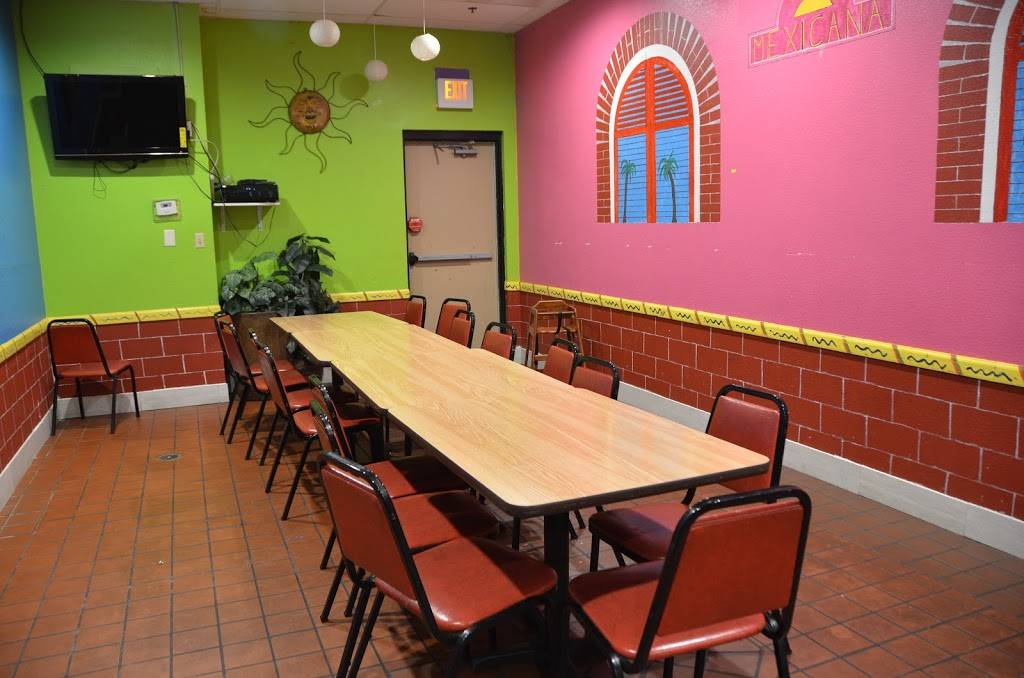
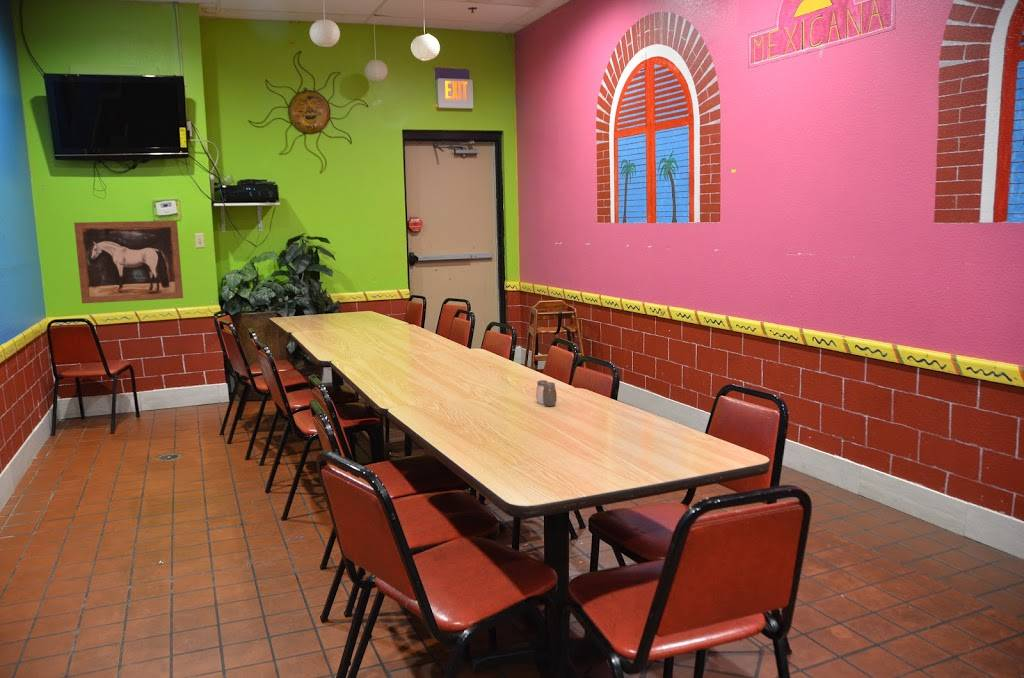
+ wall art [73,220,184,305]
+ salt and pepper shaker [535,379,558,407]
